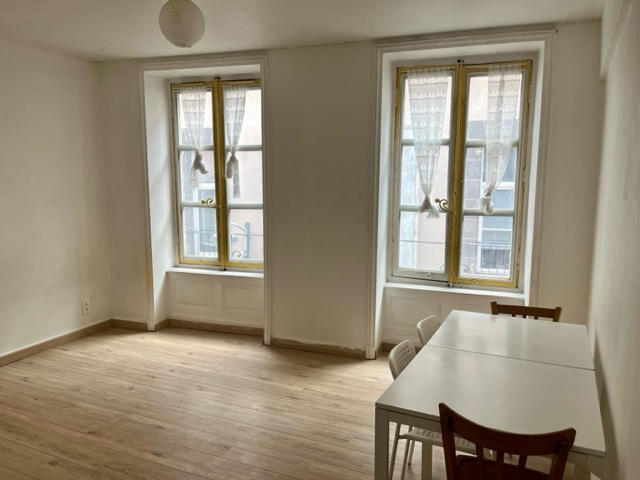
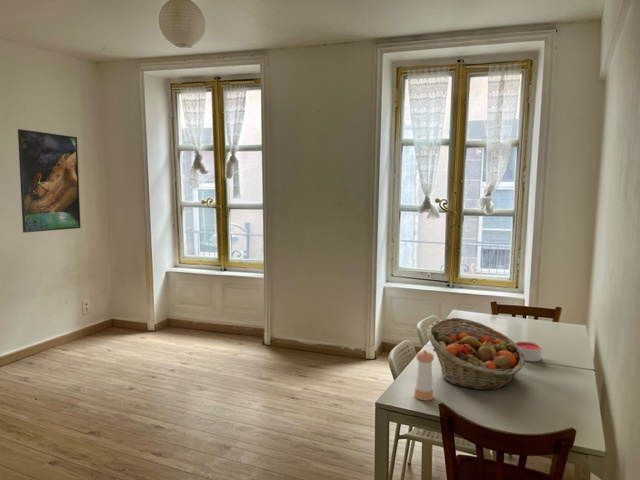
+ fruit basket [426,317,526,391]
+ candle [515,341,543,362]
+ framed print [17,128,82,234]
+ pepper shaker [413,349,435,401]
